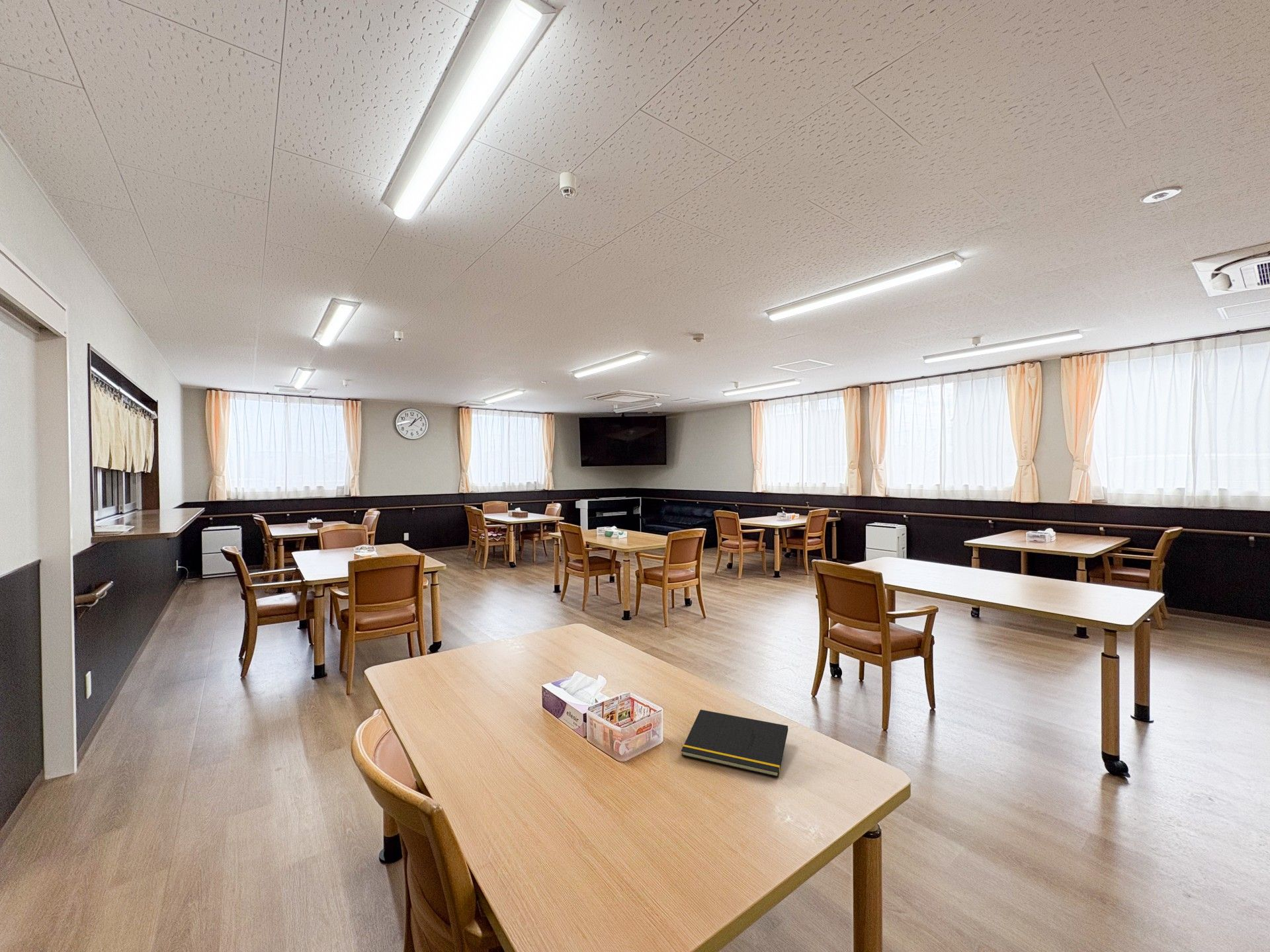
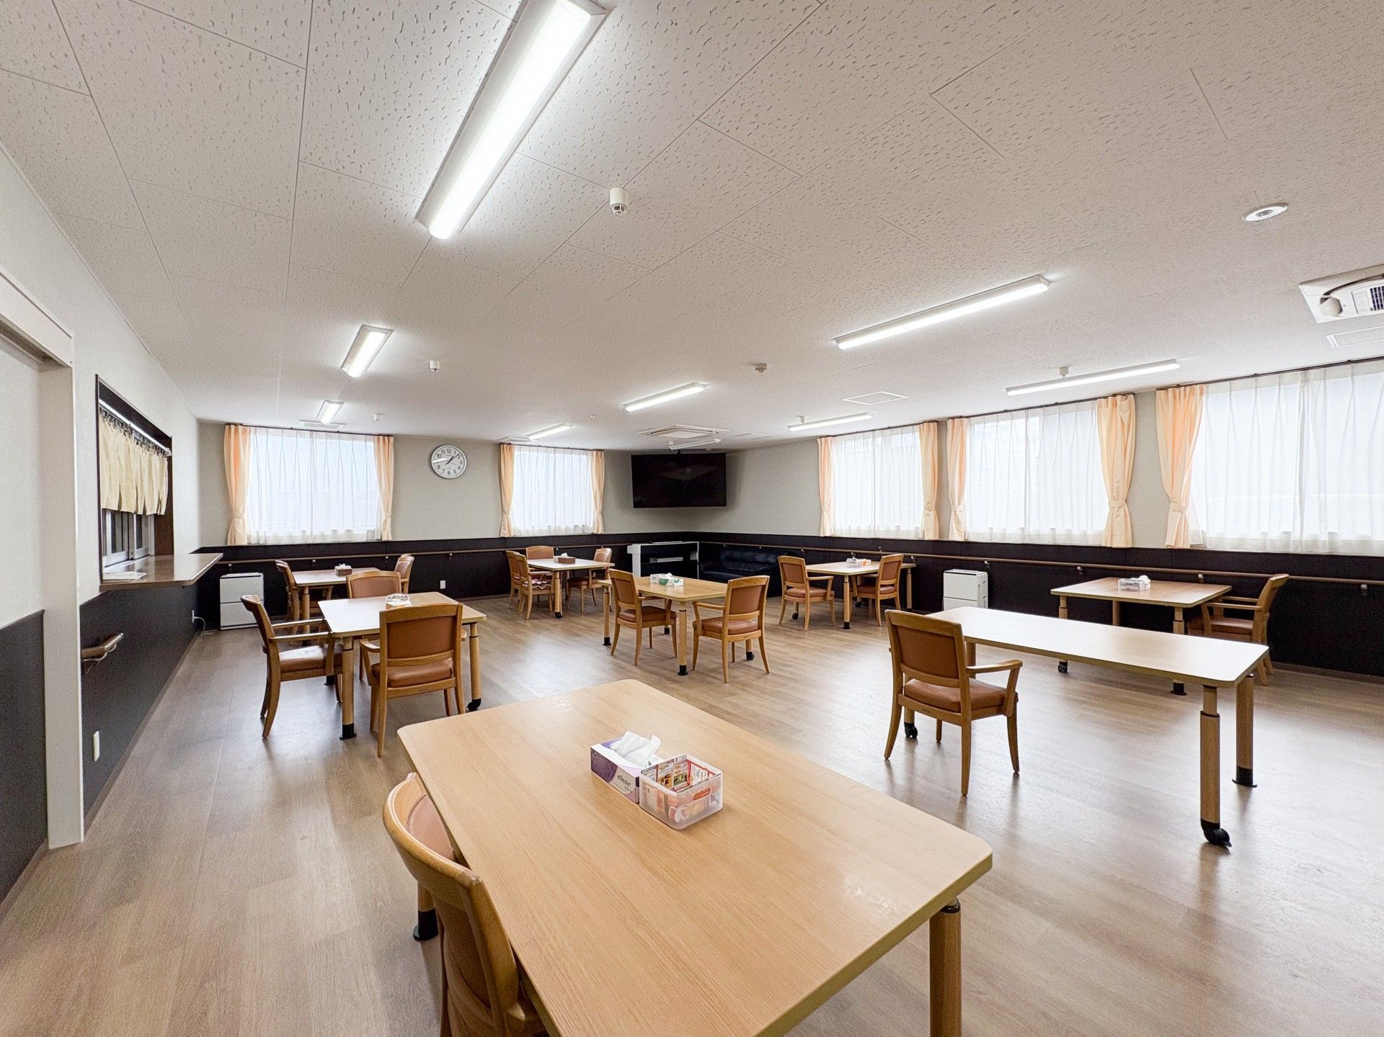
- notepad [681,709,788,778]
